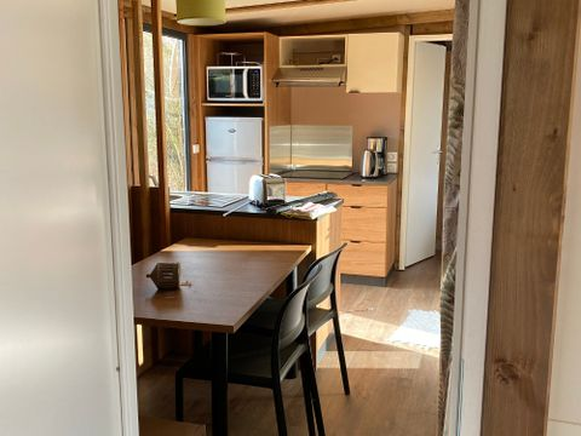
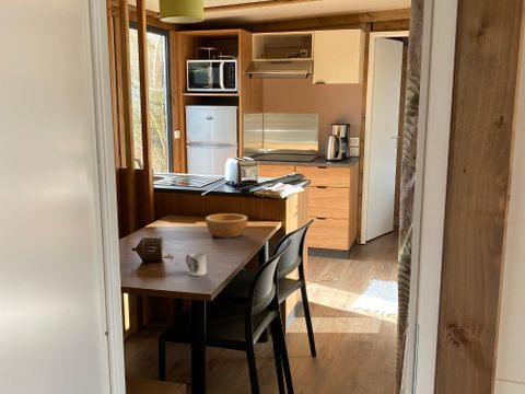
+ cup [185,252,207,277]
+ bowl [205,212,248,239]
